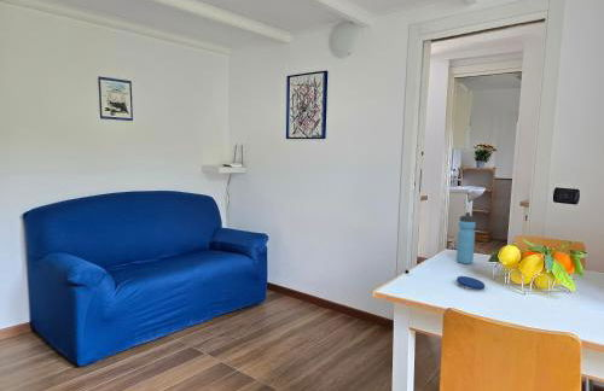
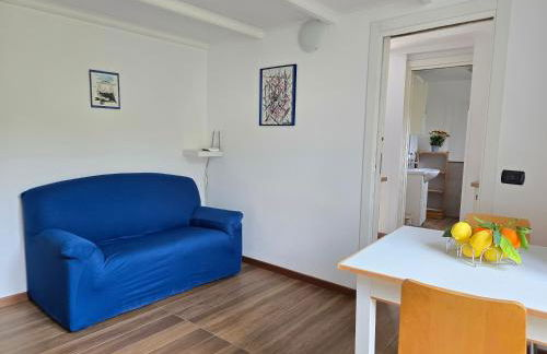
- plate [403,269,486,291]
- water bottle [455,211,477,265]
